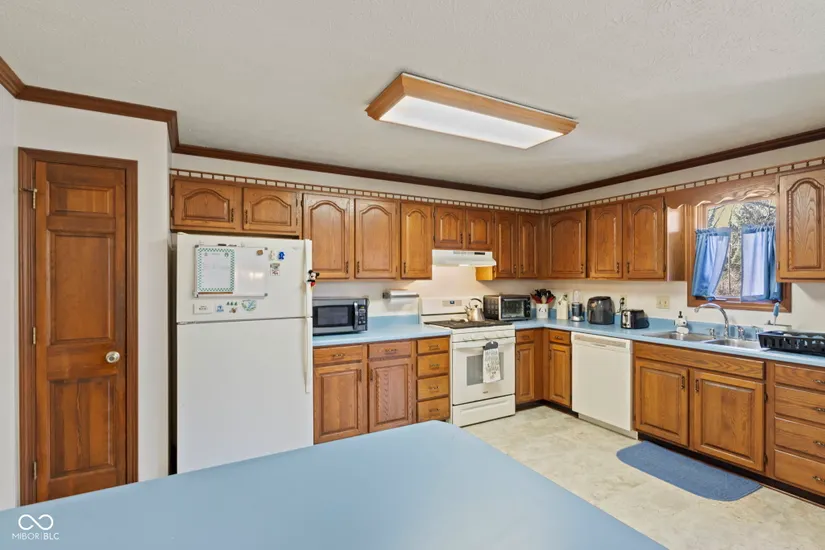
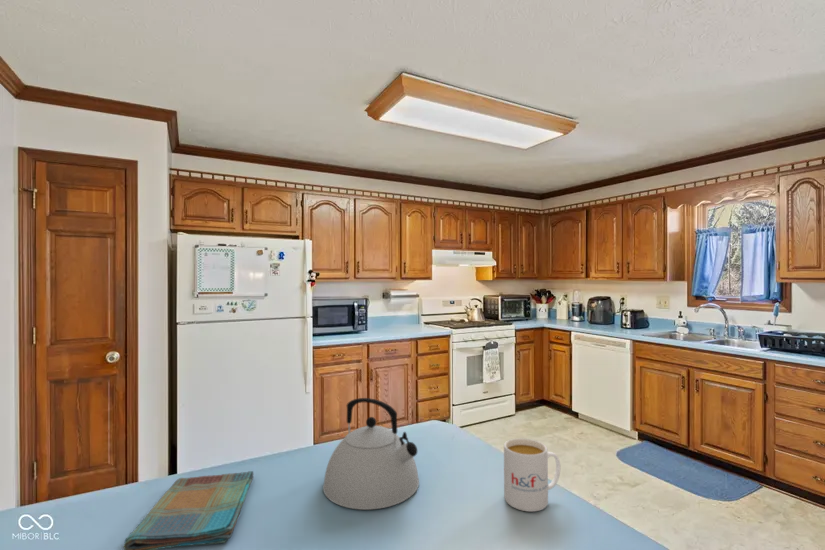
+ dish towel [123,470,254,550]
+ kettle [322,397,420,511]
+ mug [503,437,561,513]
